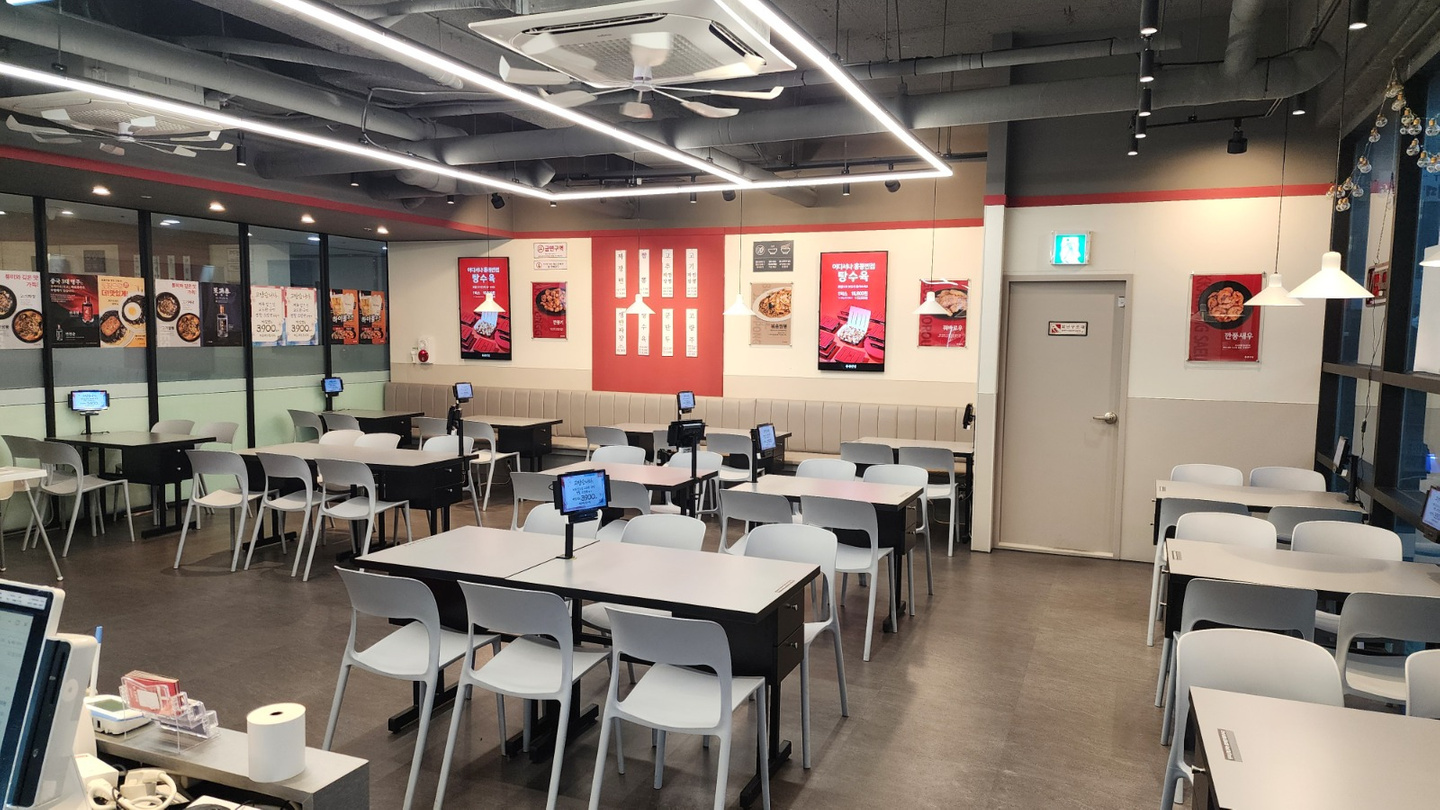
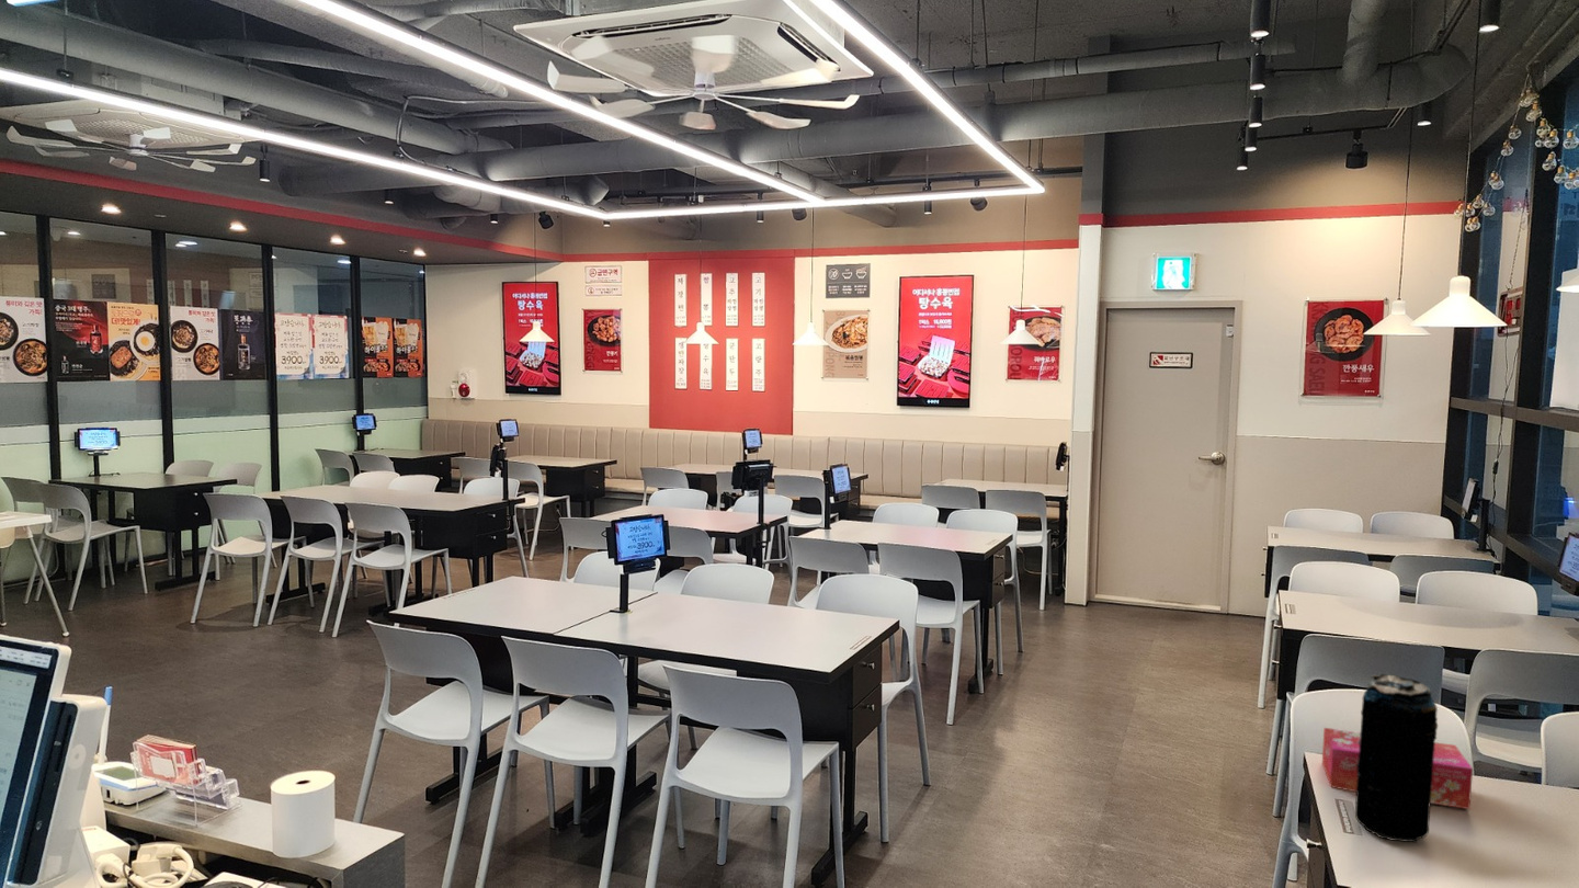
+ tissue box [1321,727,1474,810]
+ beverage can [1354,673,1439,844]
